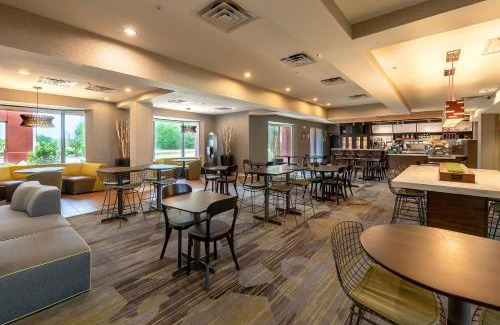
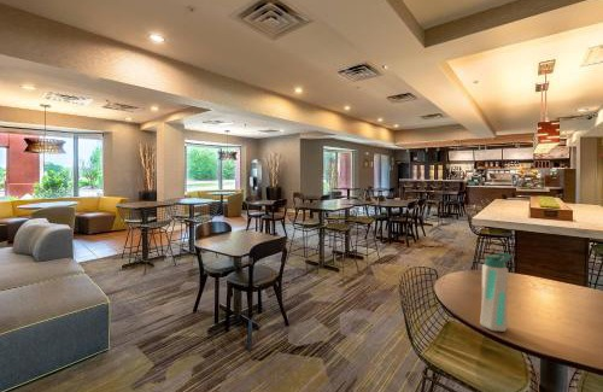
+ water bottle [479,252,513,333]
